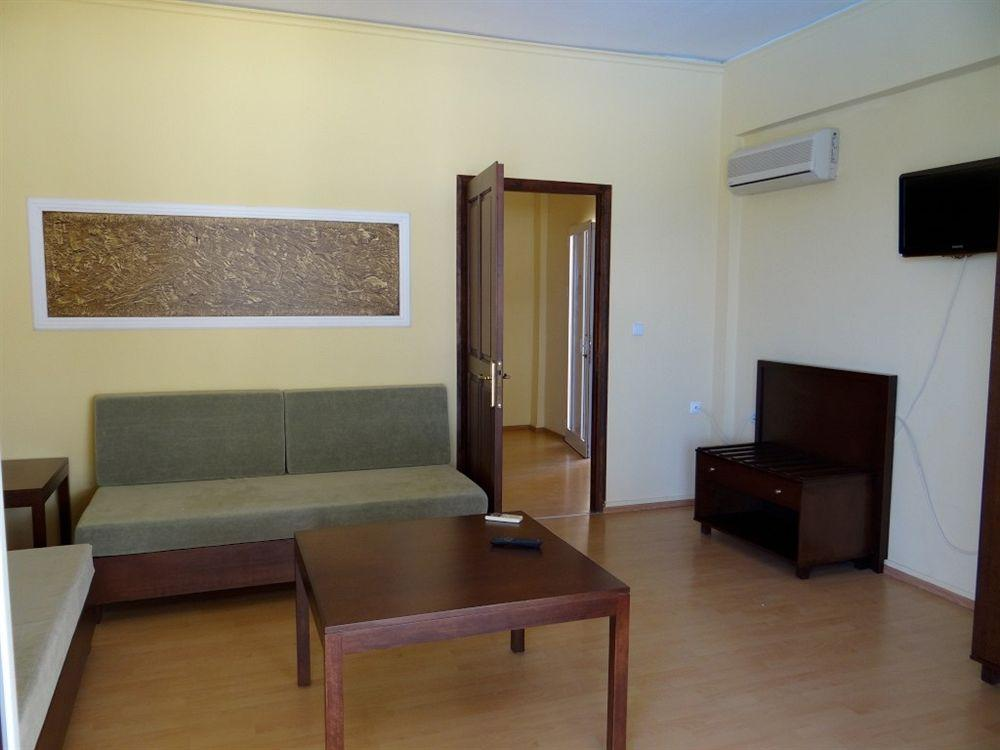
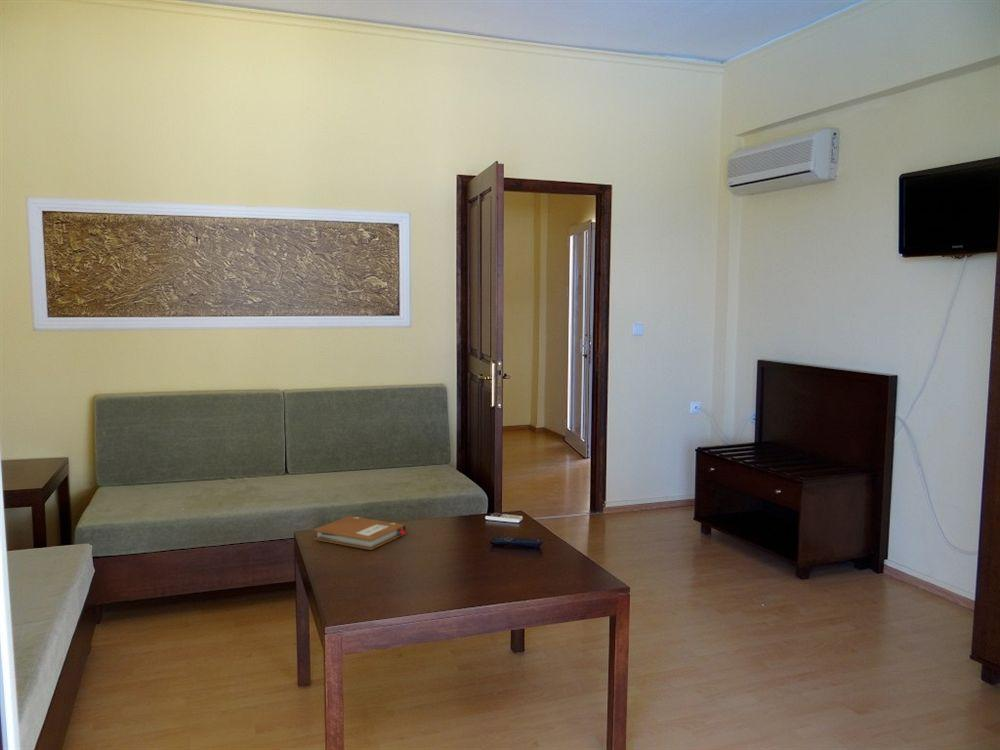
+ notebook [313,515,407,551]
